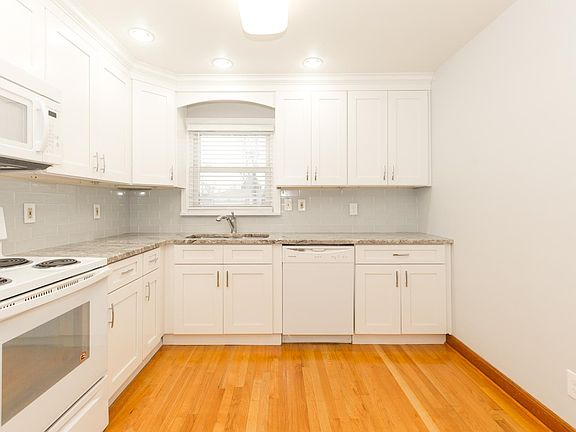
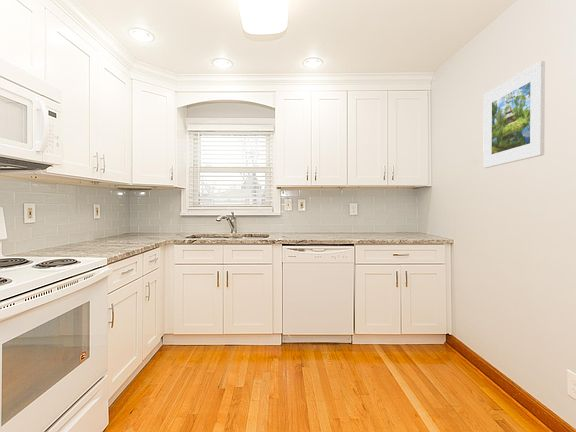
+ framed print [482,60,546,169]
